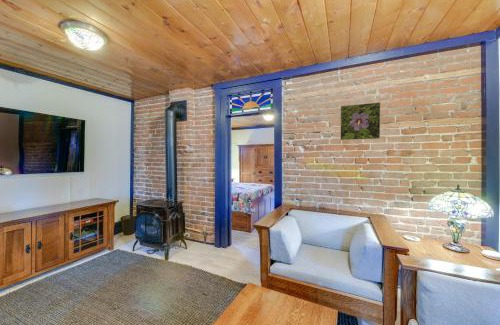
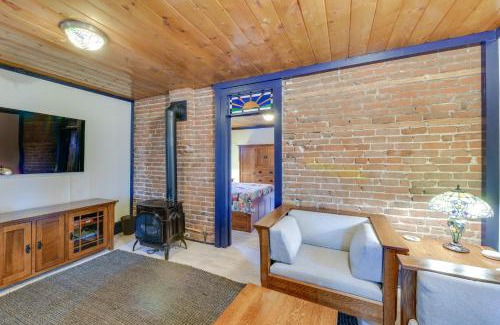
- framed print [339,101,381,141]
